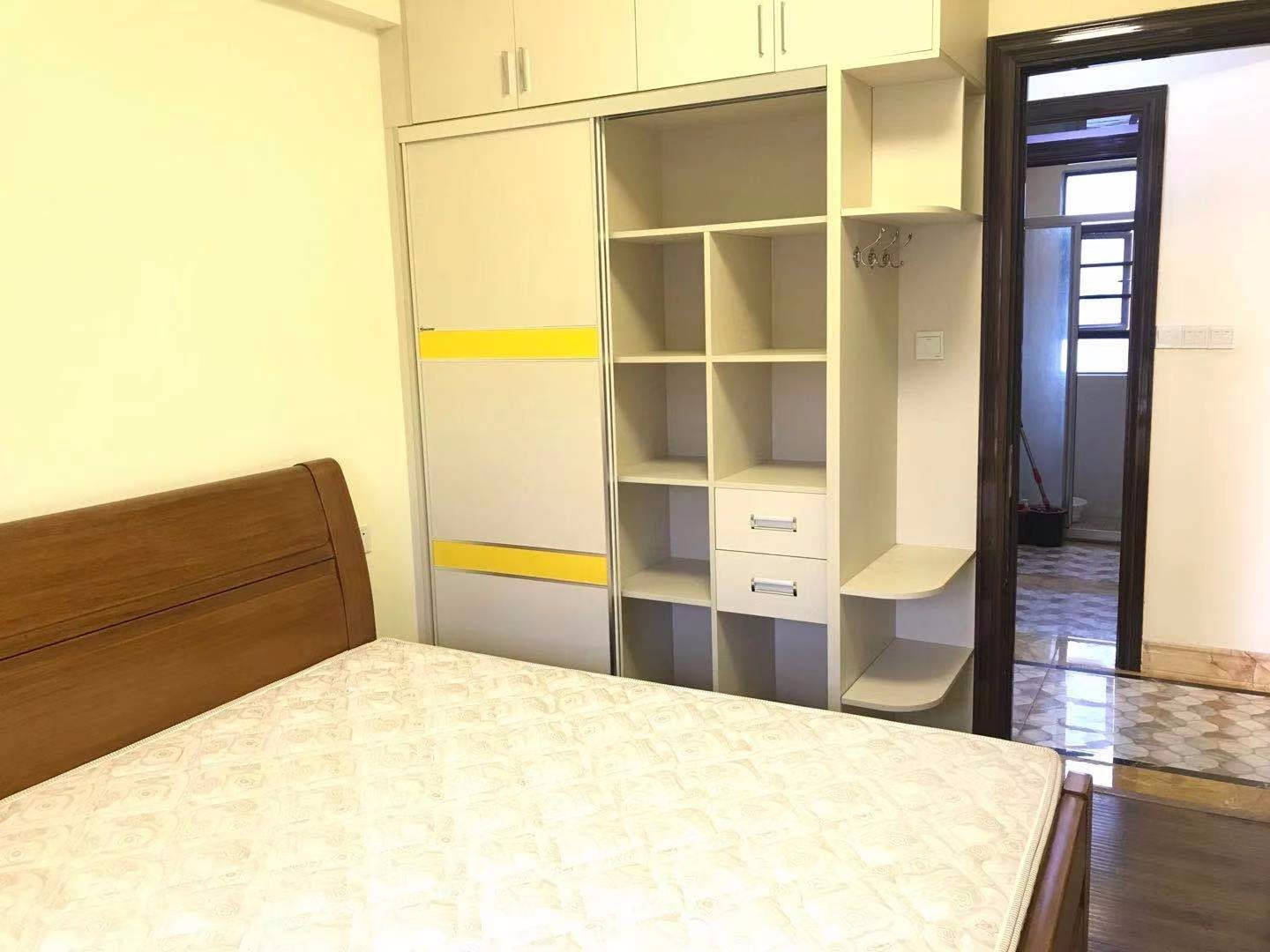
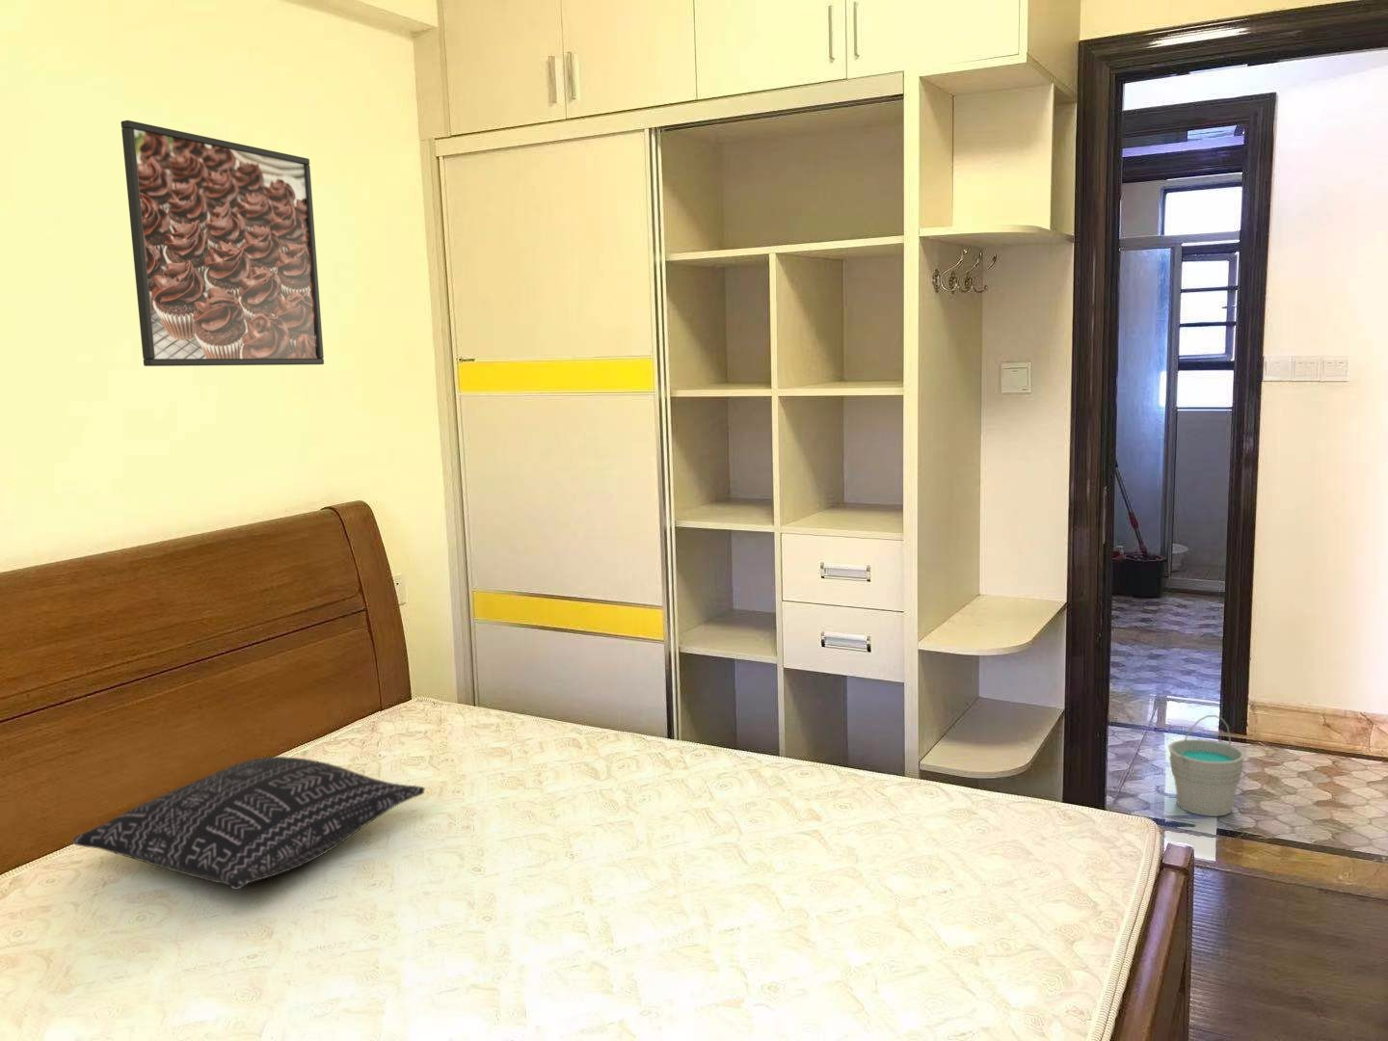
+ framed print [120,119,325,367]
+ bucket [1167,714,1246,817]
+ pillow [71,756,426,890]
